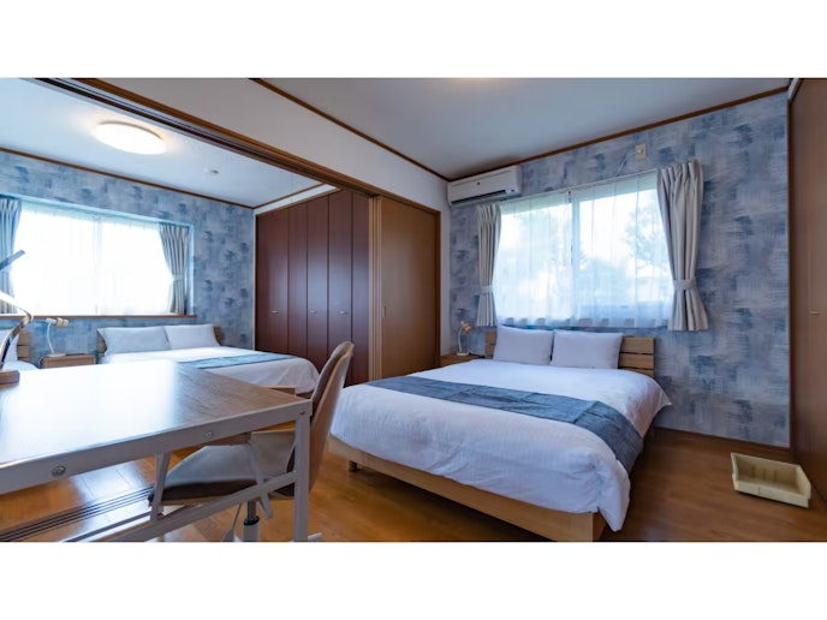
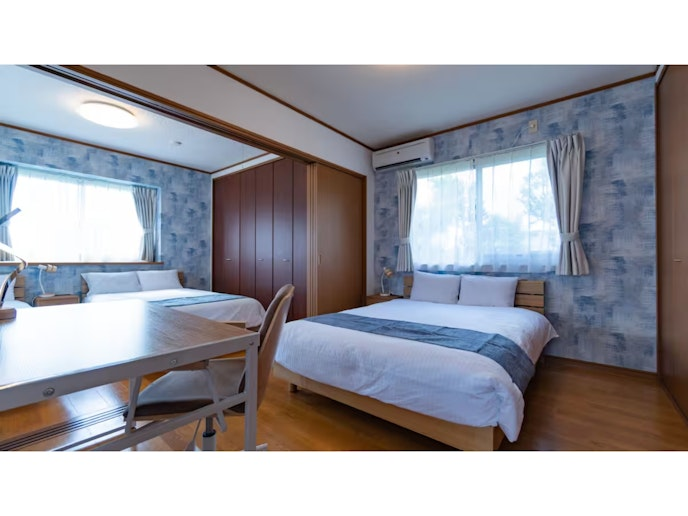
- storage bin [730,452,811,508]
